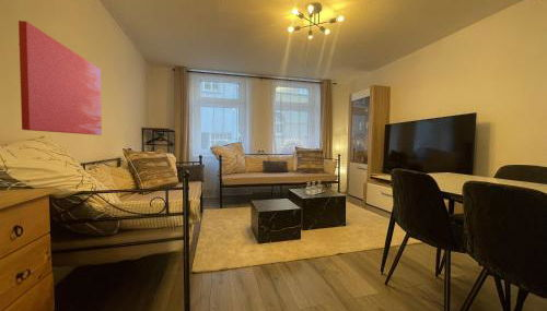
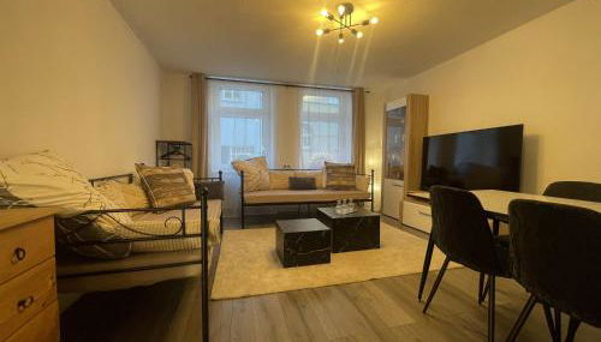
- wall art [18,20,103,136]
